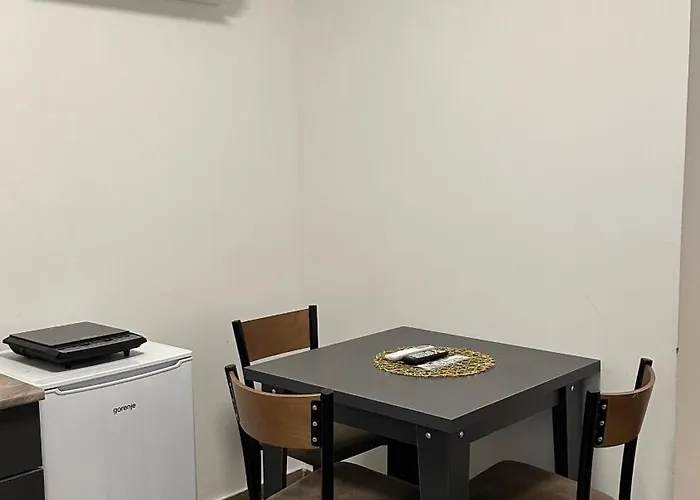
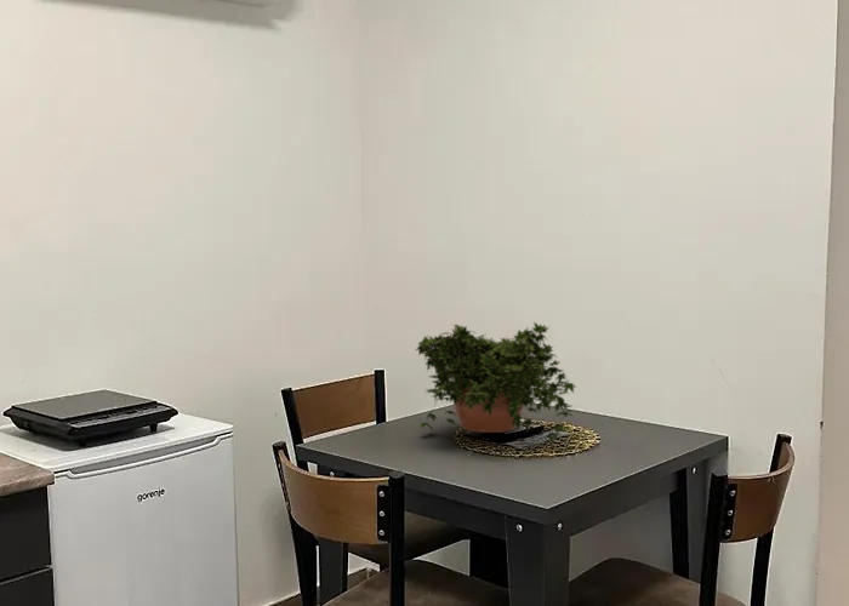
+ potted plant [415,321,577,442]
